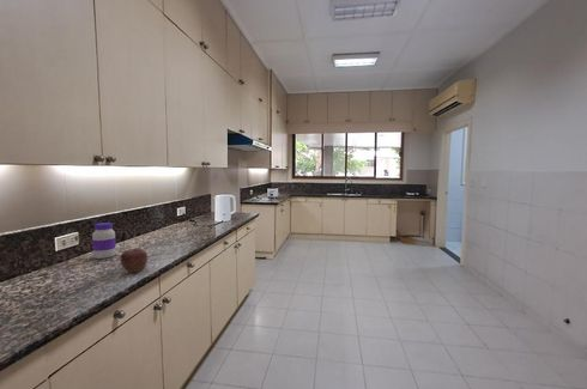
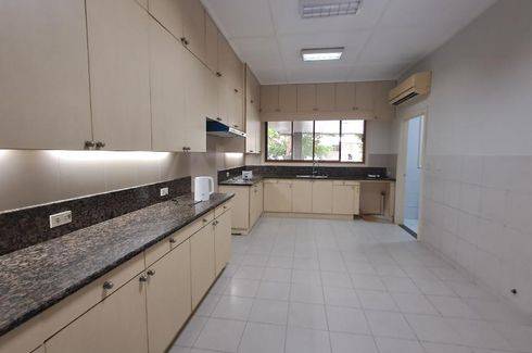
- apple [120,248,149,274]
- jar [91,221,117,260]
